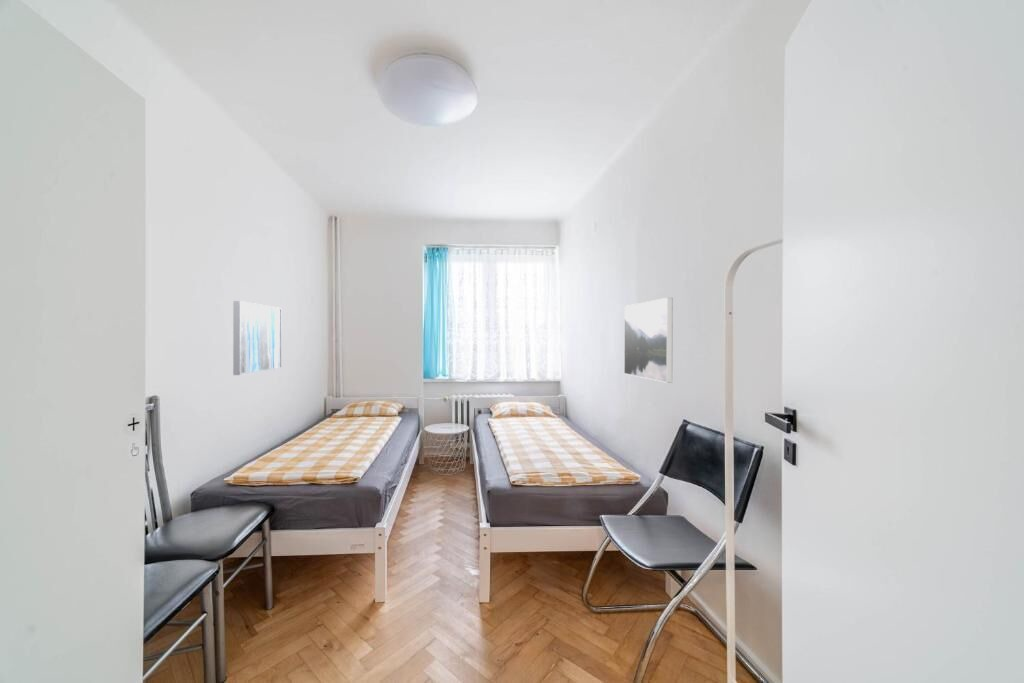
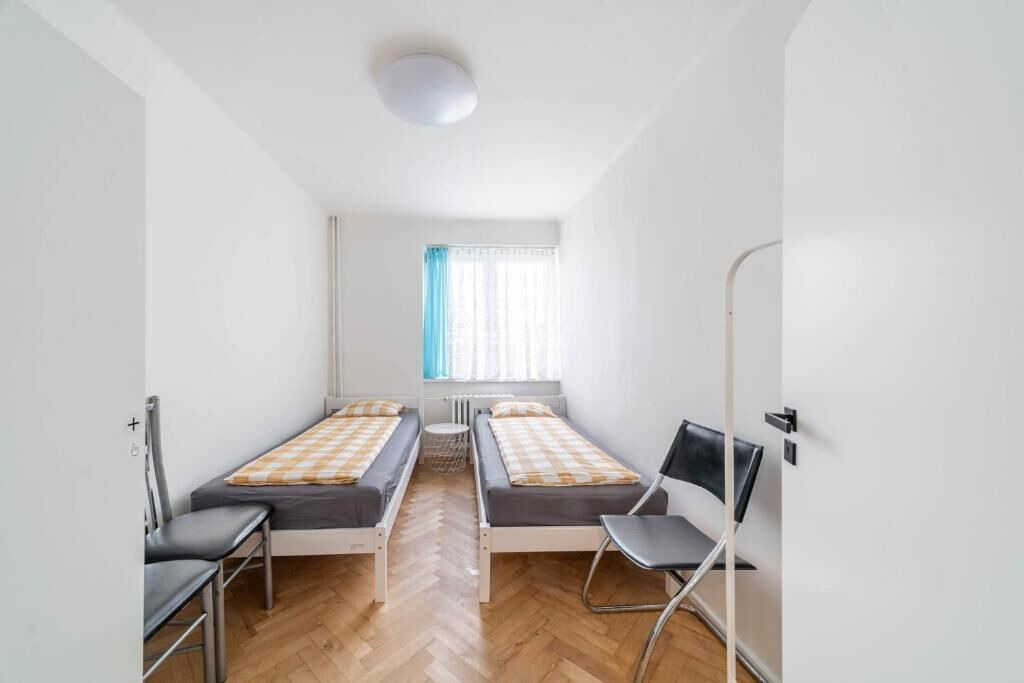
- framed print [623,297,674,384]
- wall art [232,300,283,376]
